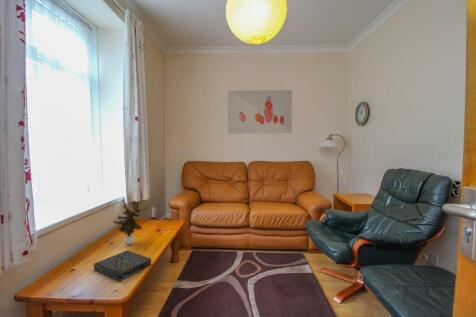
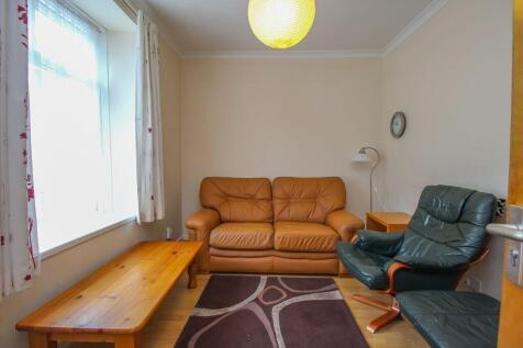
- wall art [227,89,293,135]
- potted plant [112,199,150,246]
- book [93,250,153,282]
